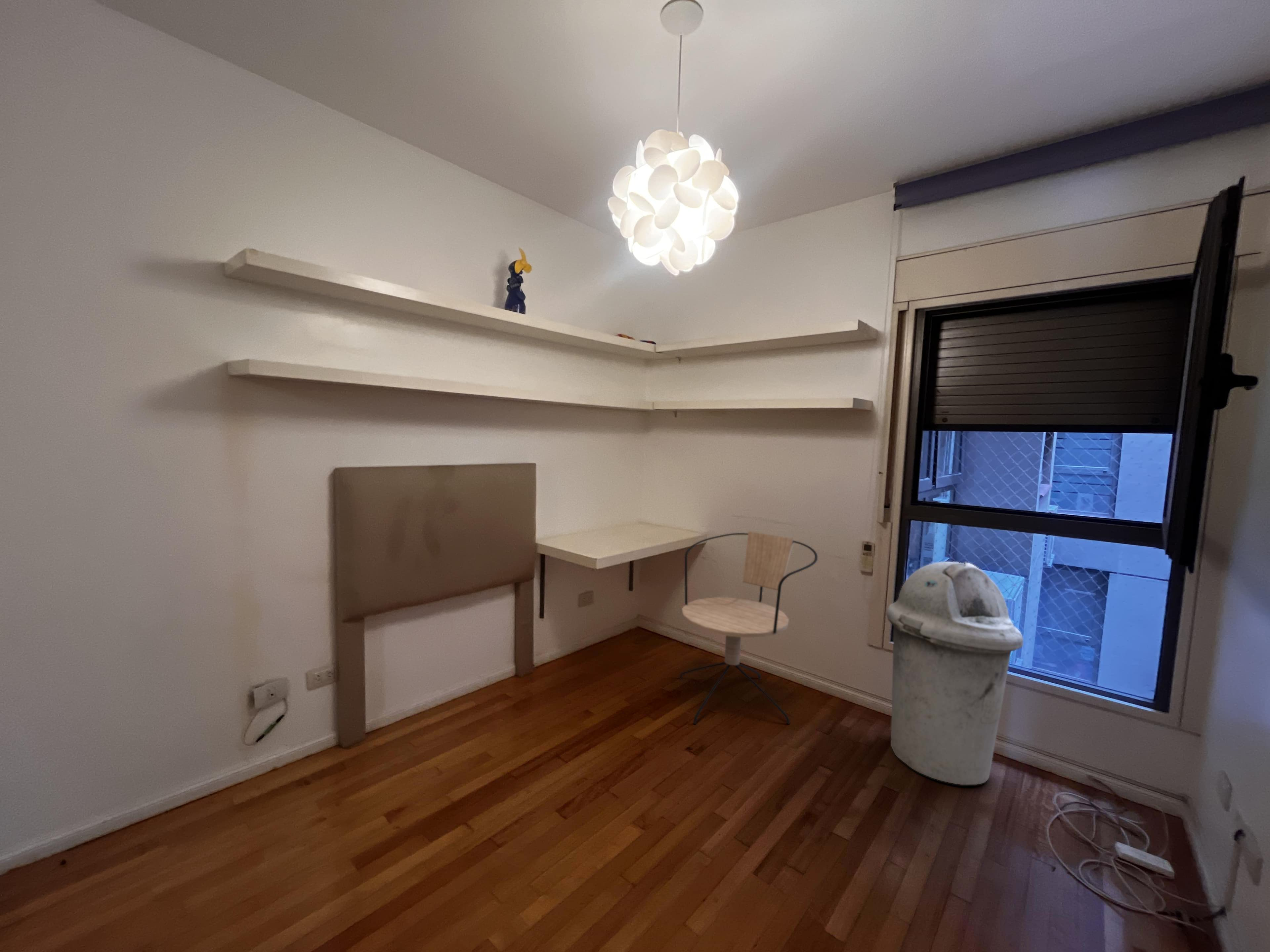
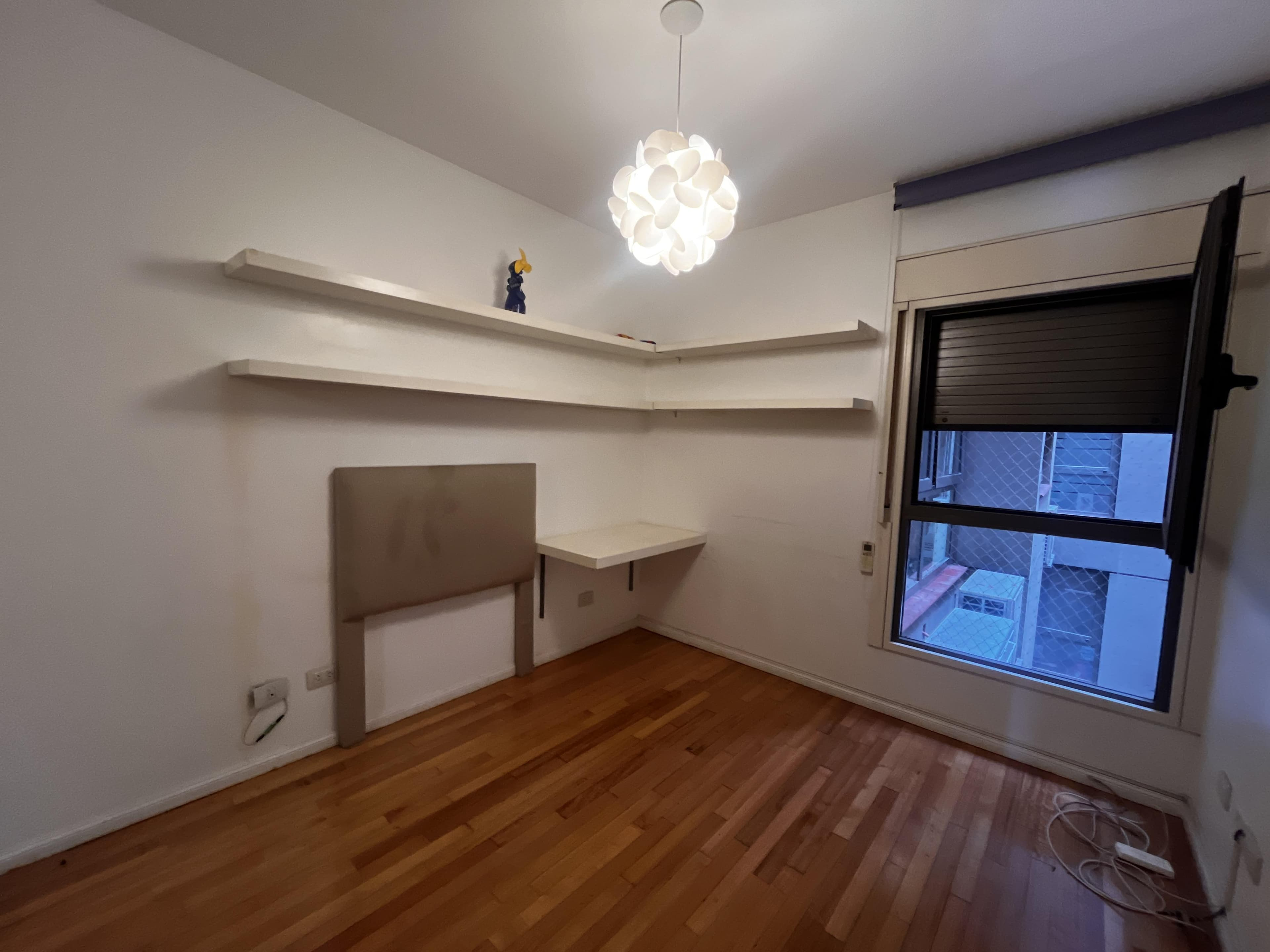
- office chair [679,531,818,724]
- trash can [886,561,1024,785]
